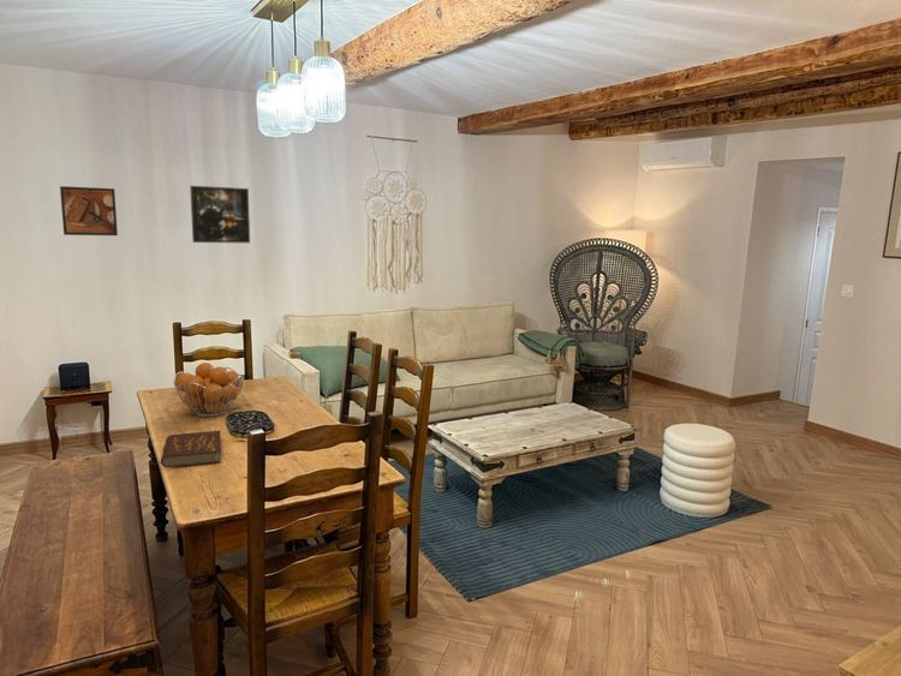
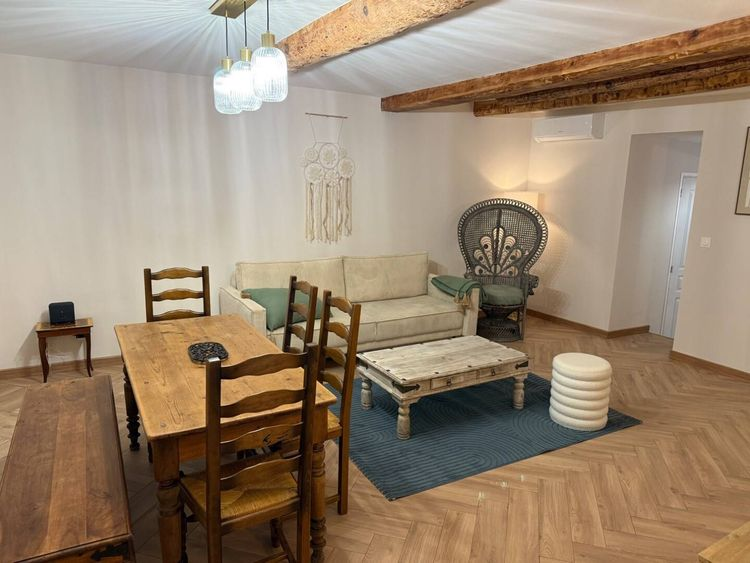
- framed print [189,185,251,244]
- book [160,430,222,468]
- fruit basket [173,361,245,418]
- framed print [59,185,119,237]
